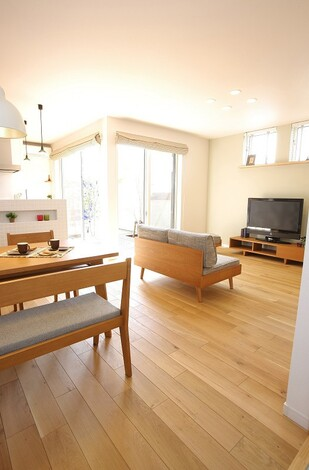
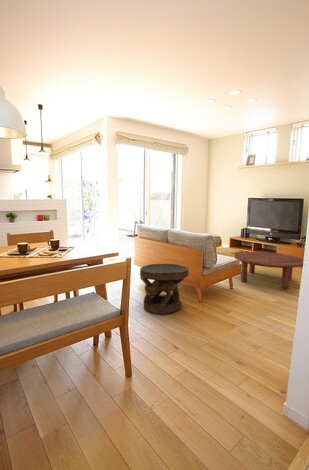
+ coffee table [234,251,304,290]
+ side table [139,263,190,315]
